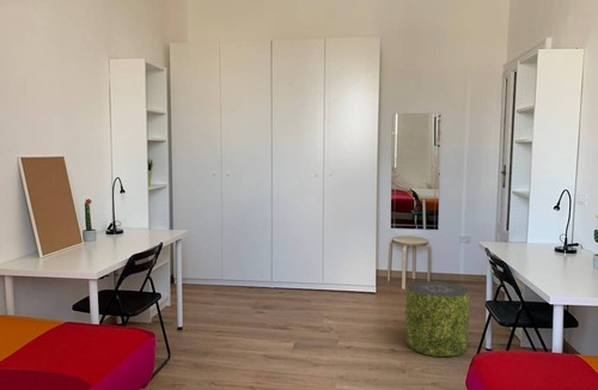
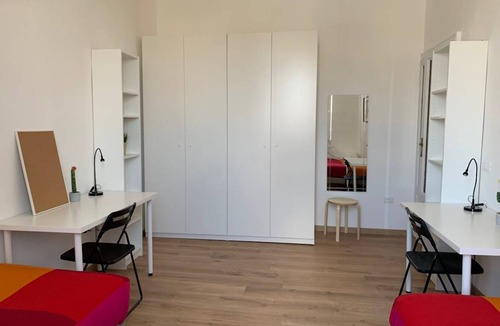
- pouf [404,280,471,358]
